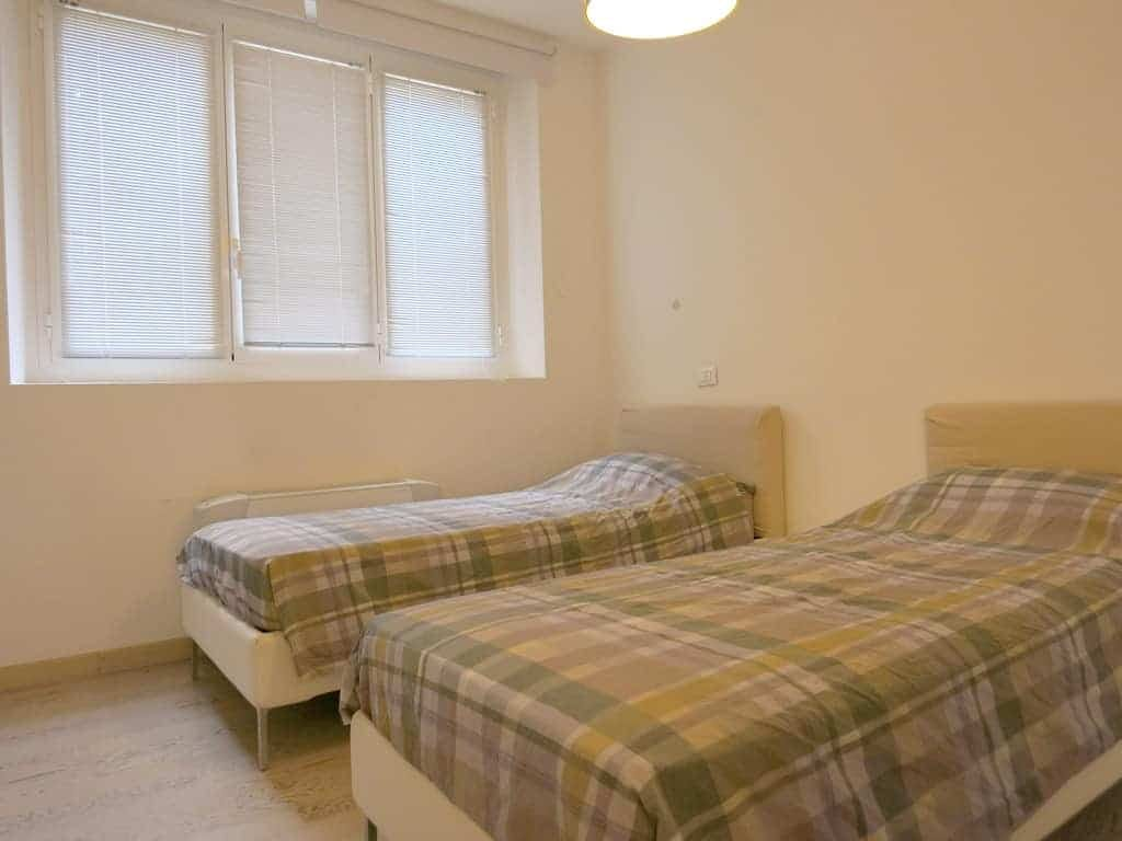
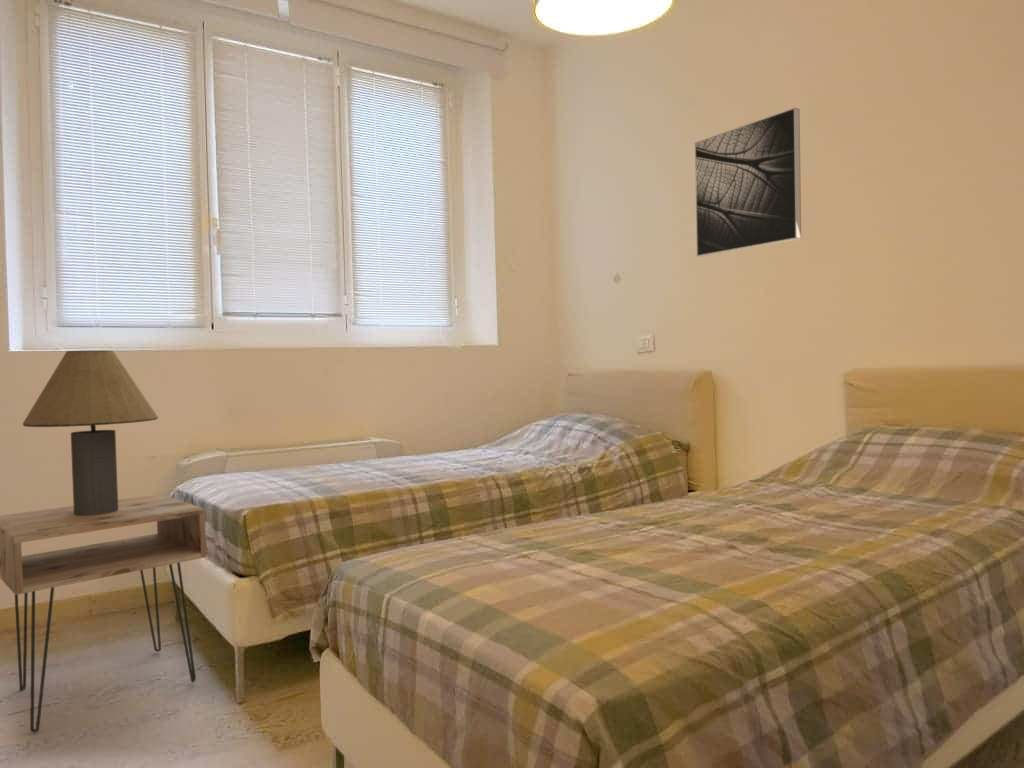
+ table lamp [22,350,159,516]
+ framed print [694,107,802,258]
+ nightstand [0,493,208,734]
